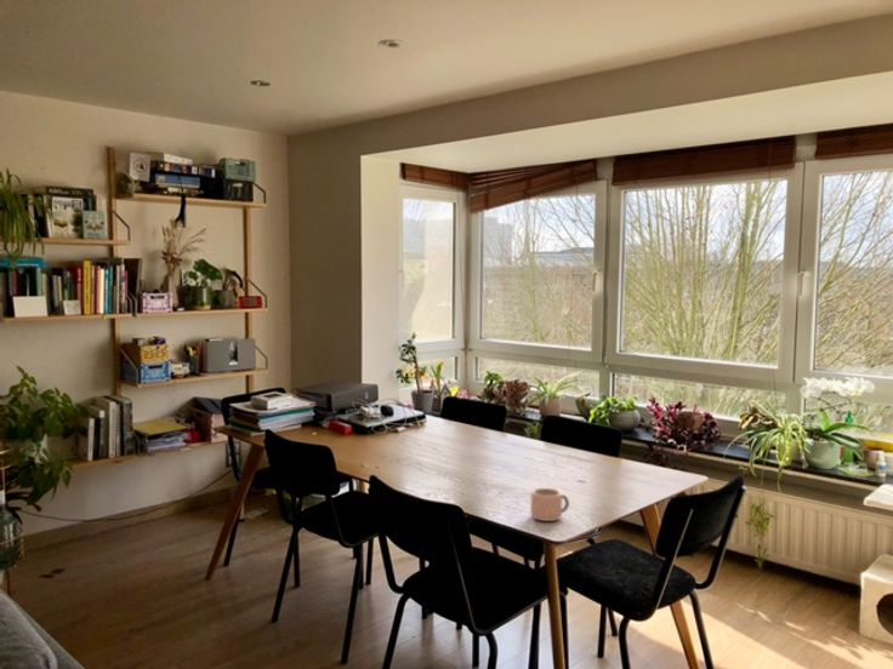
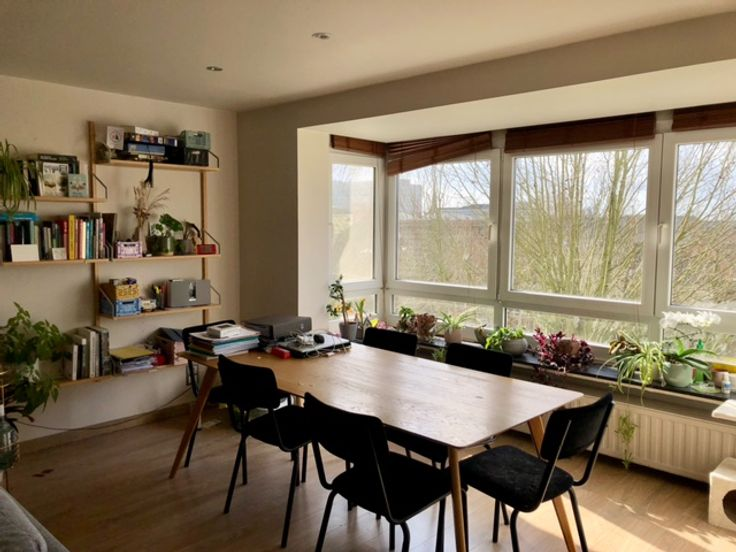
- mug [529,487,570,522]
